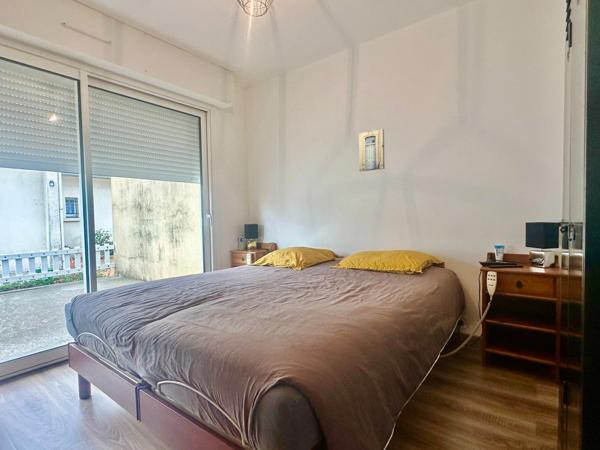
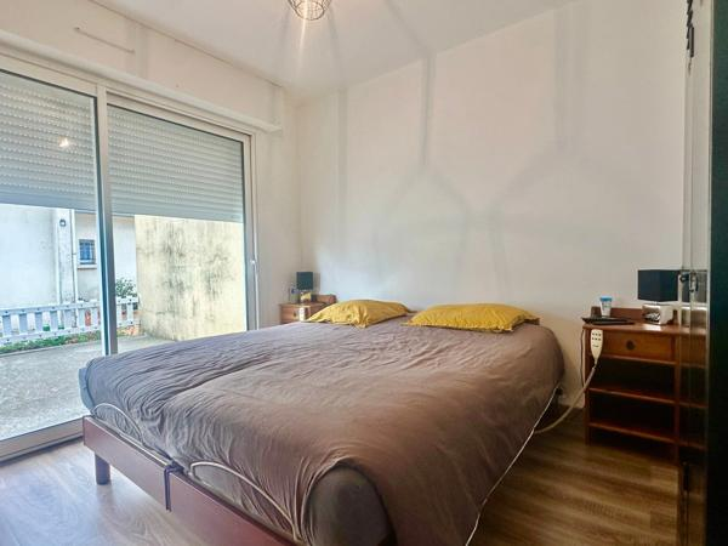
- wall art [358,128,386,172]
